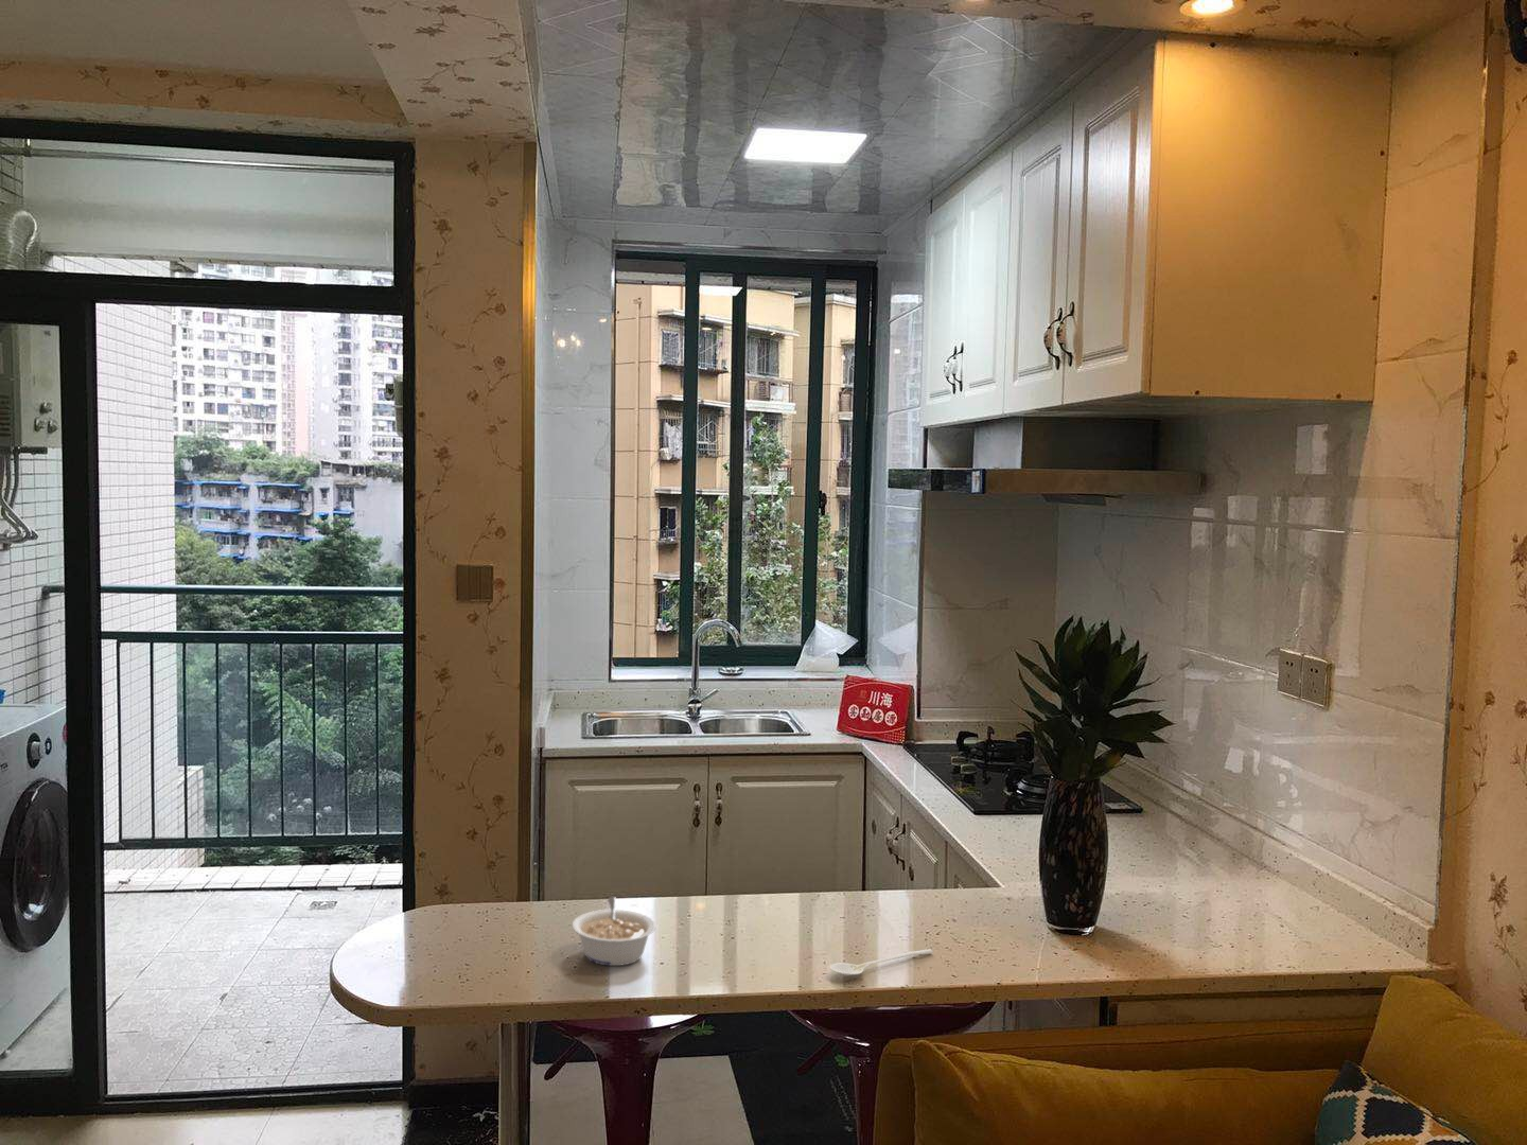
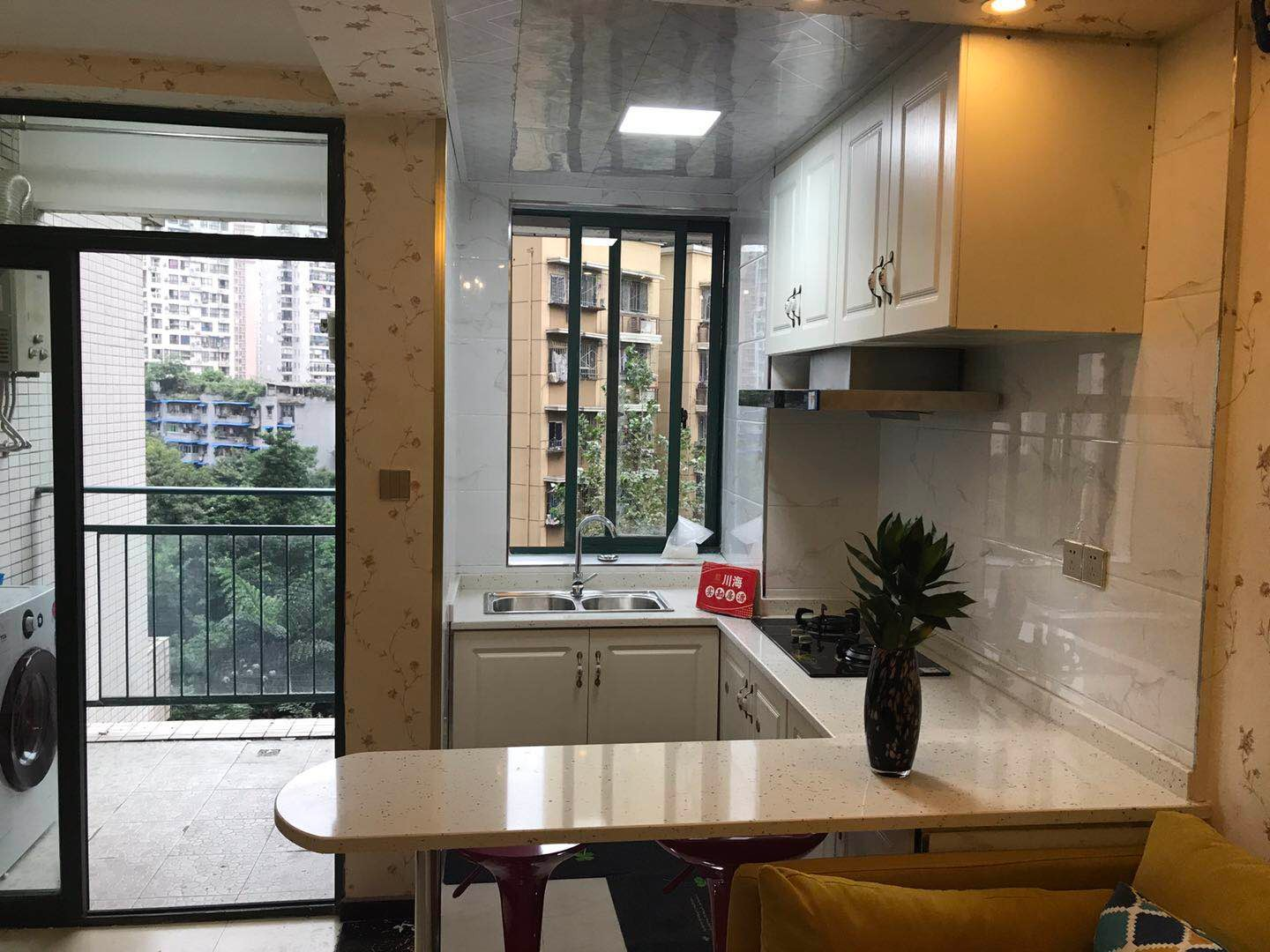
- stirrer [828,948,933,977]
- legume [571,896,656,967]
